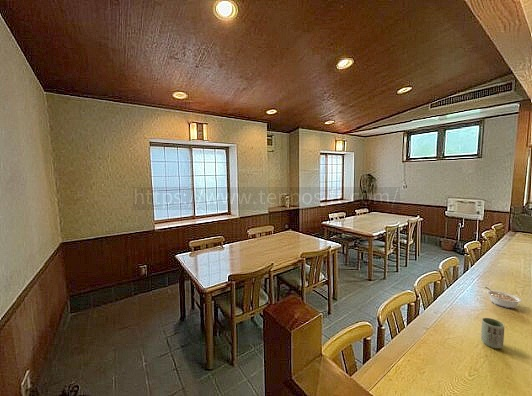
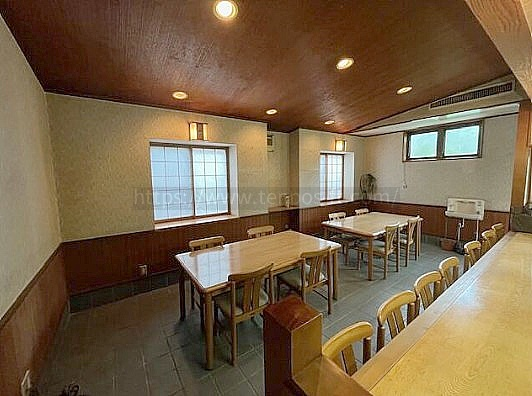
- cup [480,317,505,349]
- legume [484,286,522,309]
